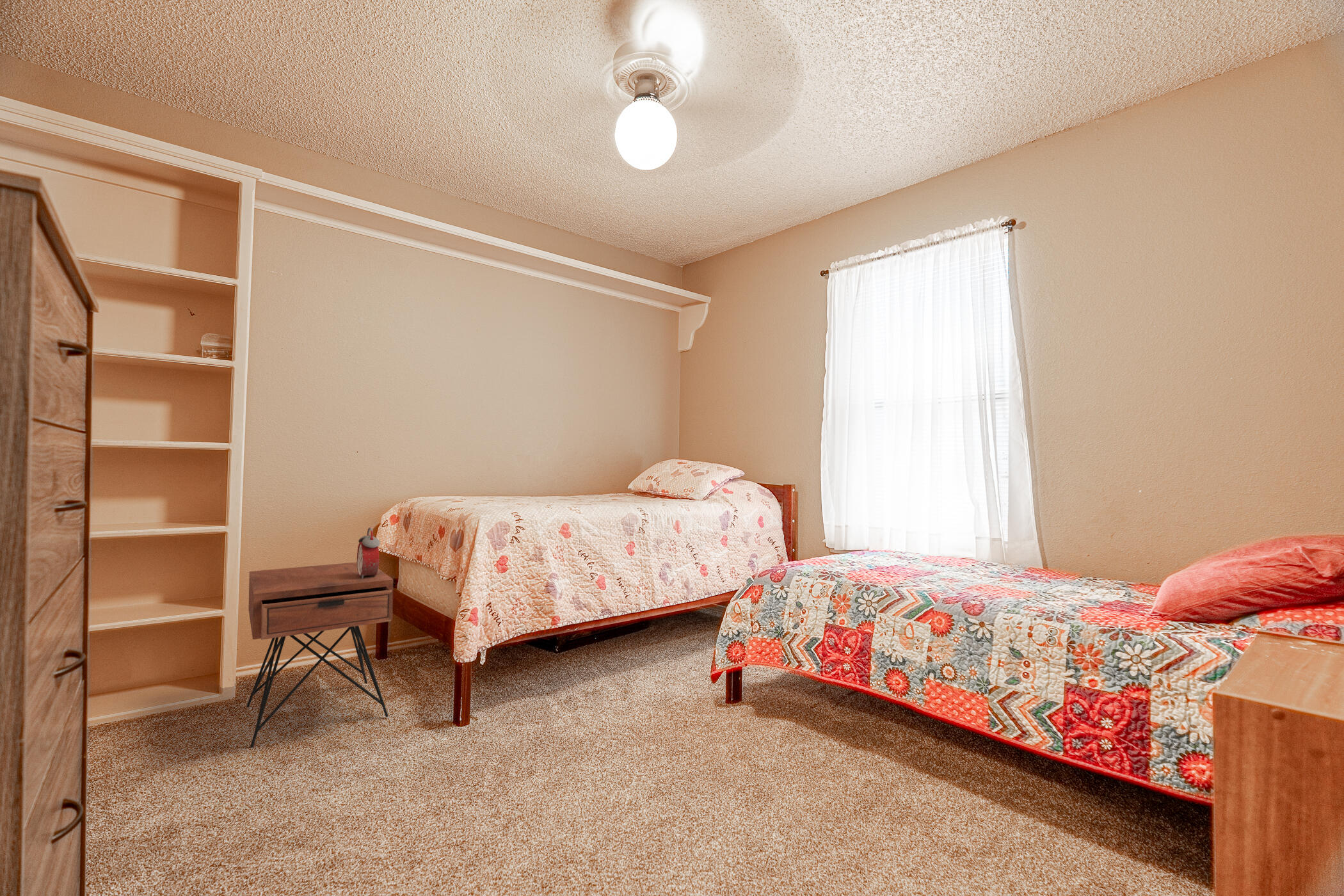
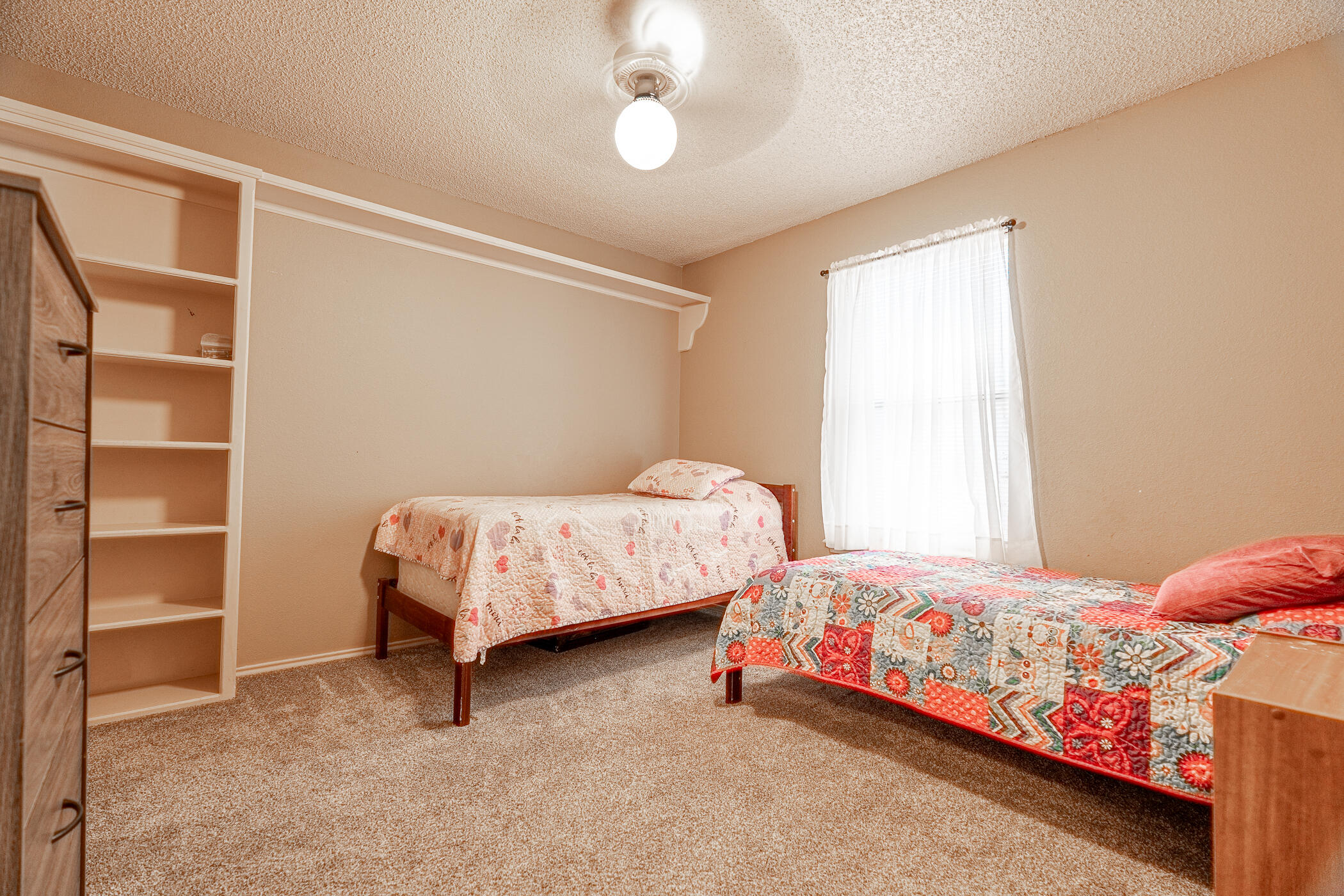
- nightstand [246,561,394,749]
- alarm clock [356,527,381,579]
